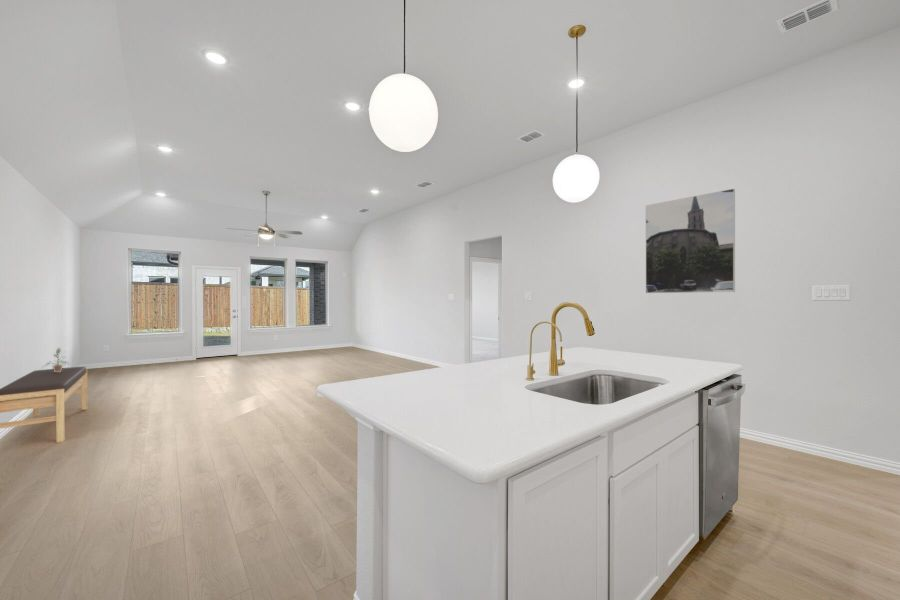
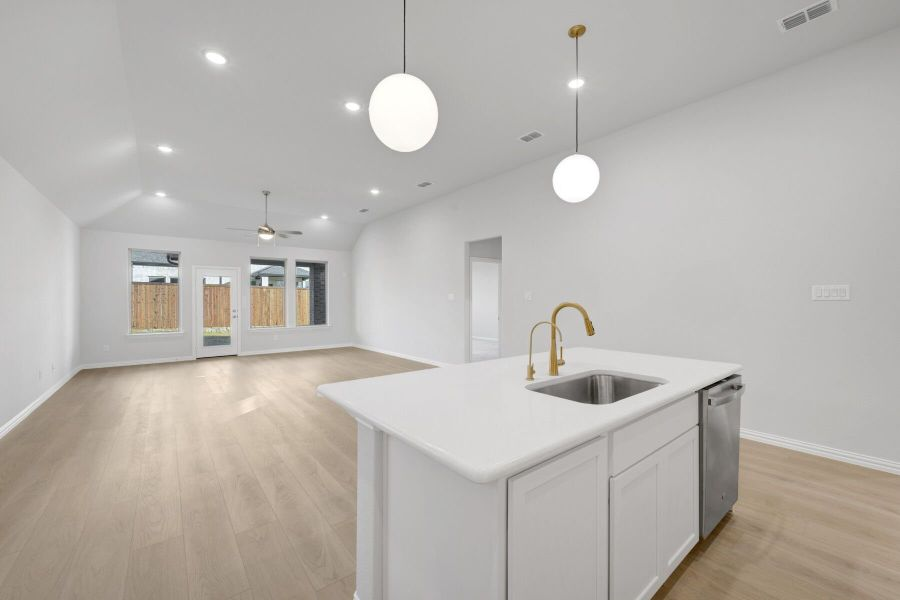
- bench [0,366,89,443]
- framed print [645,188,736,294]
- potted plant [40,347,70,372]
